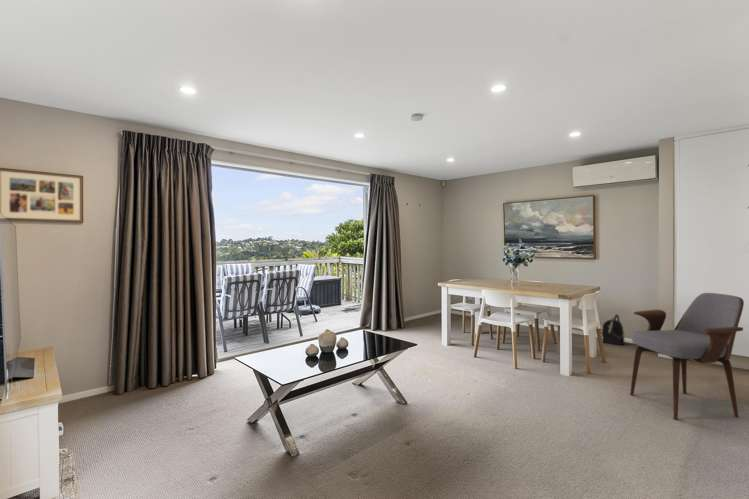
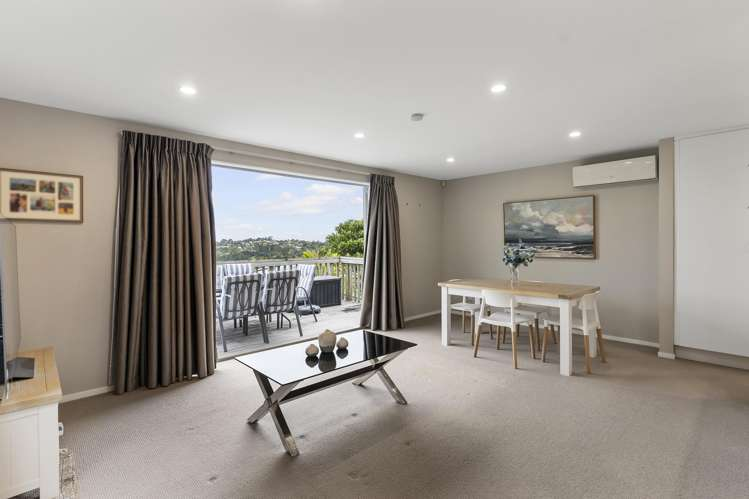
- backpack [601,313,625,346]
- armchair [629,292,745,421]
